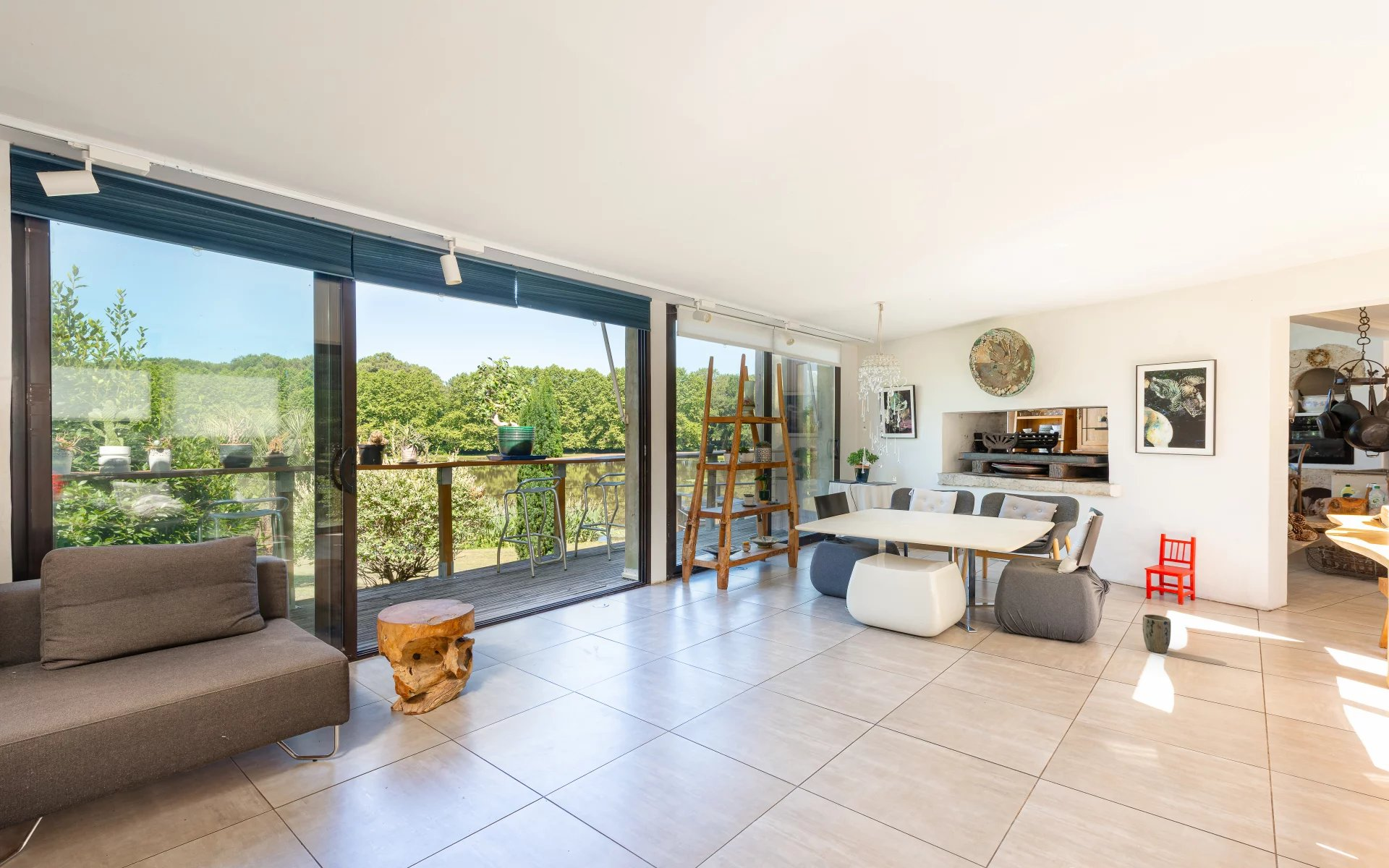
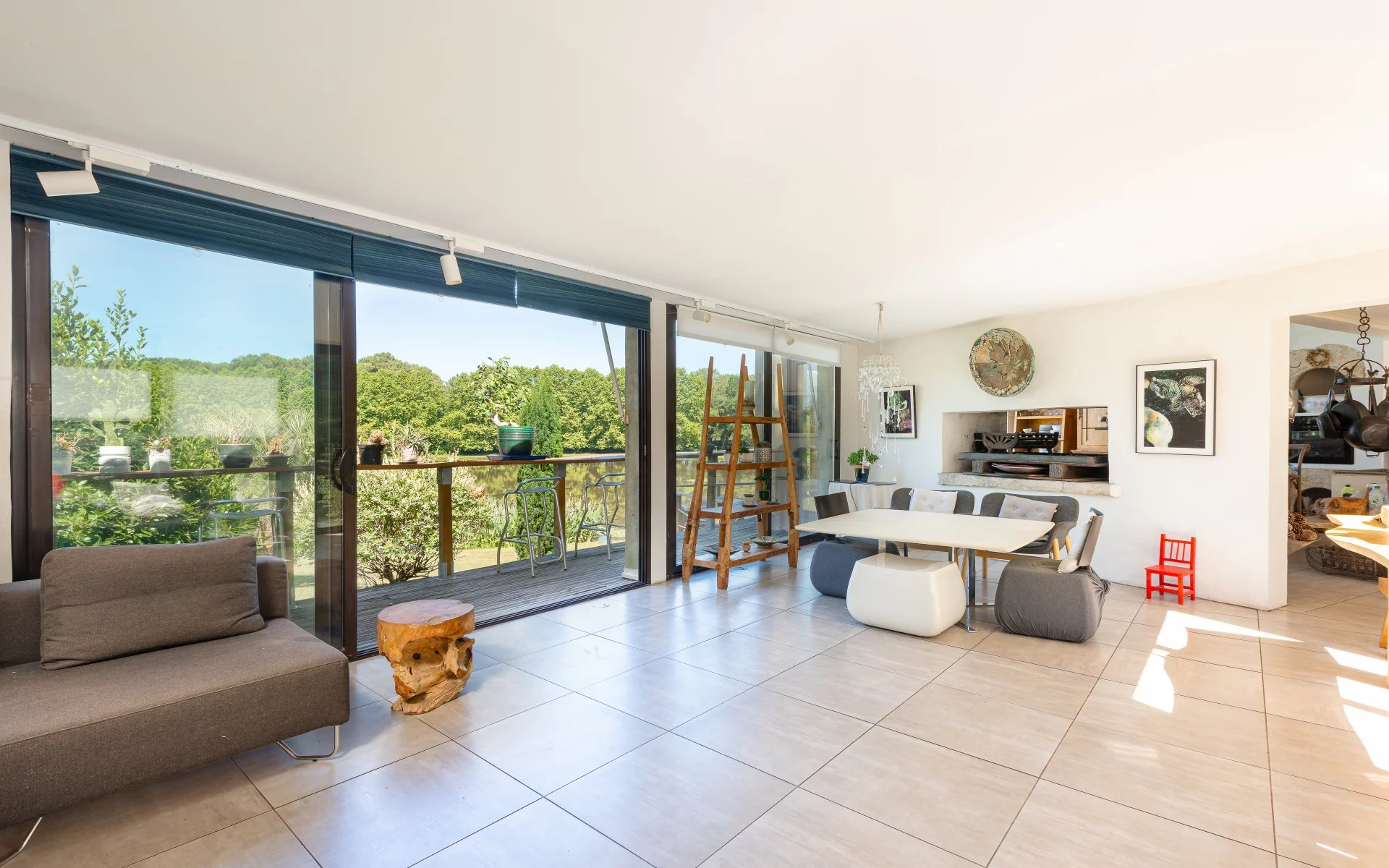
- plant pot [1142,613,1171,654]
